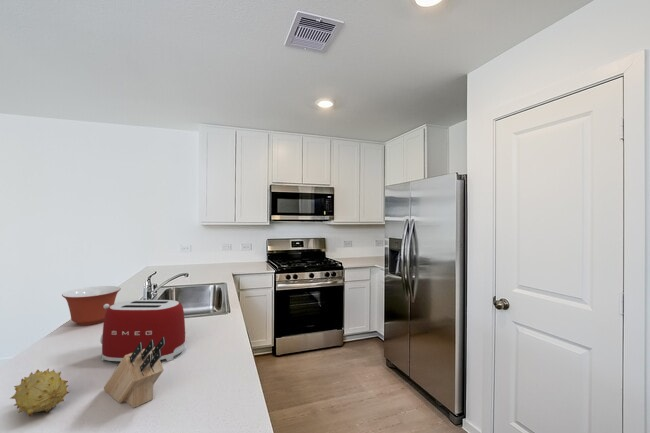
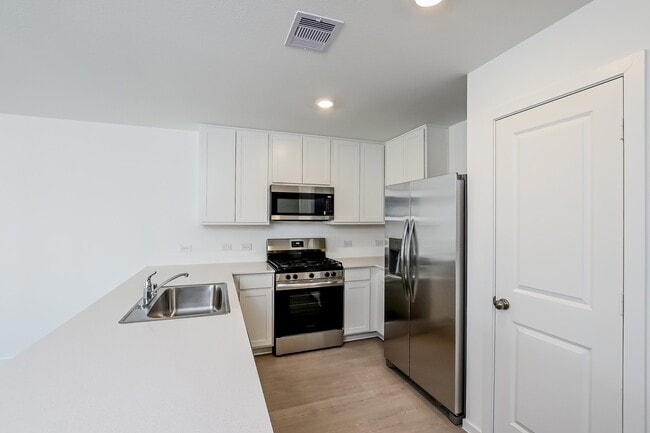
- toaster [99,299,186,362]
- mixing bowl [61,285,122,326]
- fruit [10,367,70,417]
- knife block [103,337,166,409]
